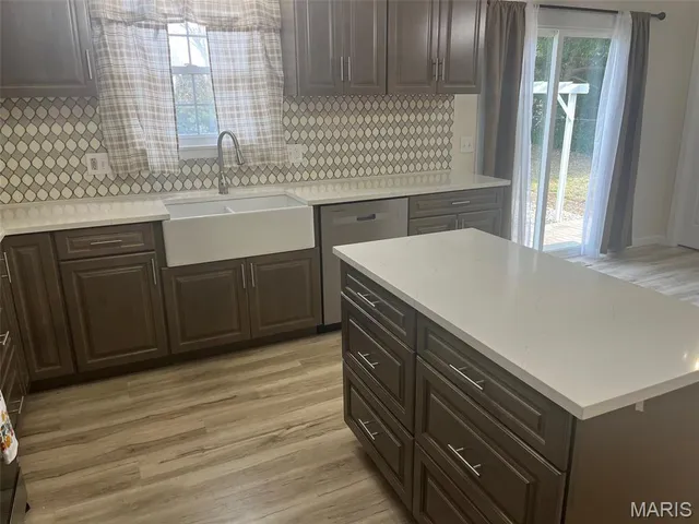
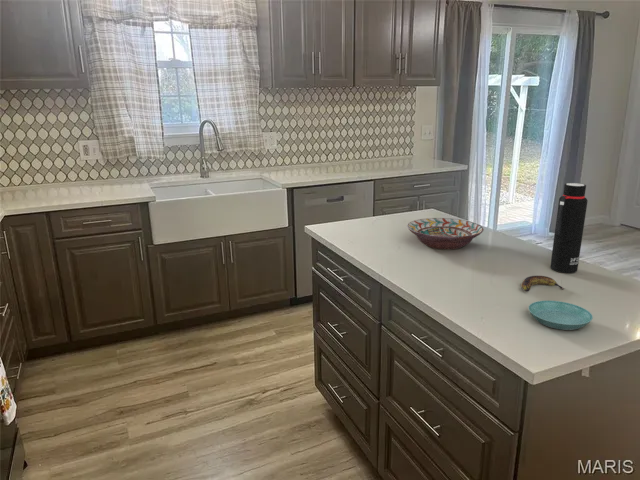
+ banana [520,275,566,293]
+ decorative bowl [406,217,485,250]
+ saucer [527,300,594,331]
+ water bottle [549,182,589,274]
